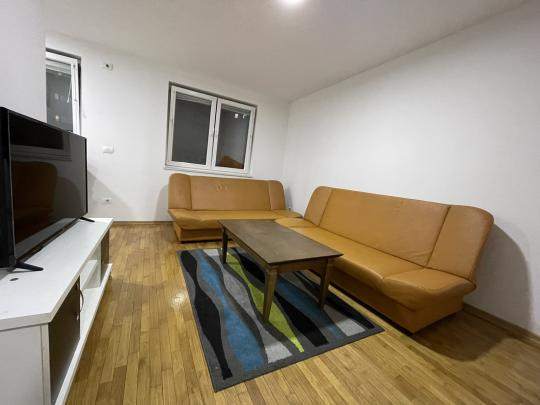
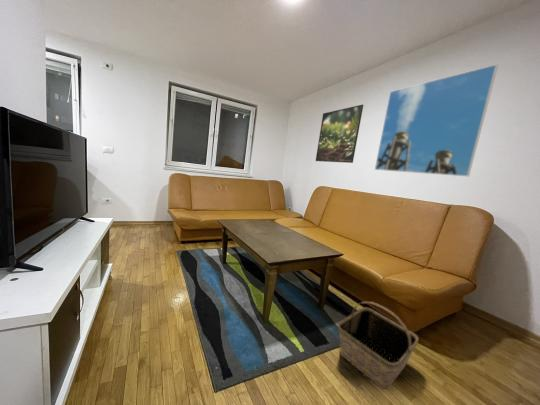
+ basket [337,301,420,390]
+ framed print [315,103,364,164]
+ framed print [374,63,499,178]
